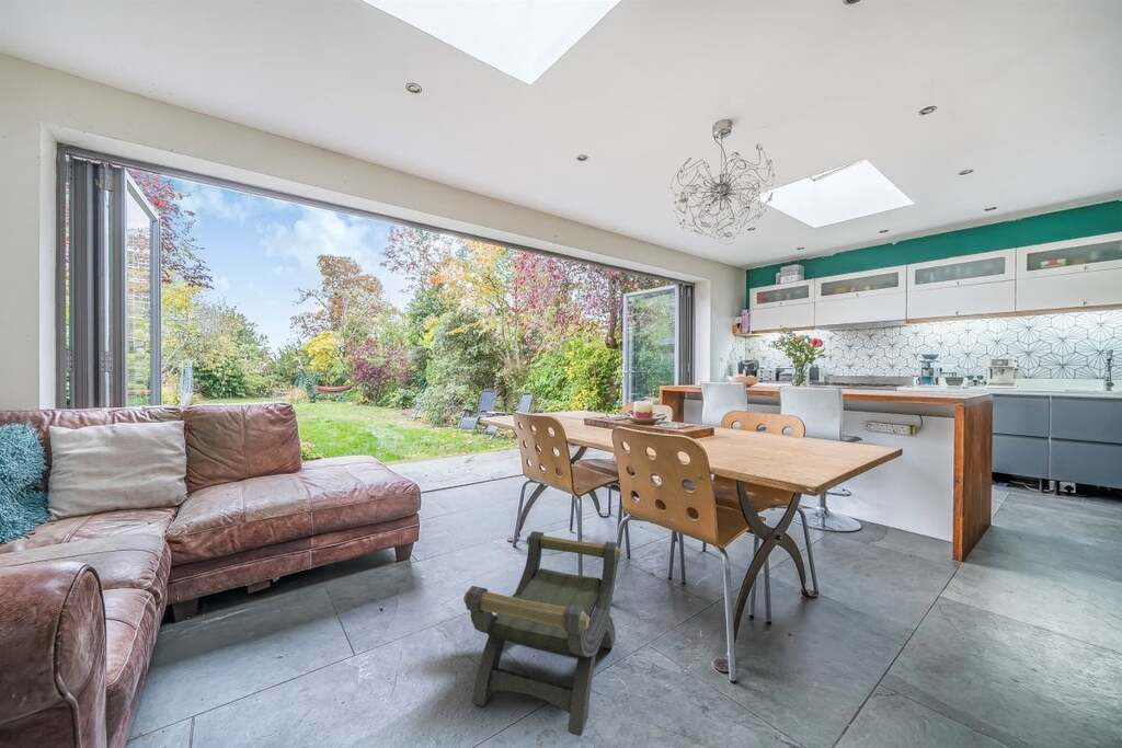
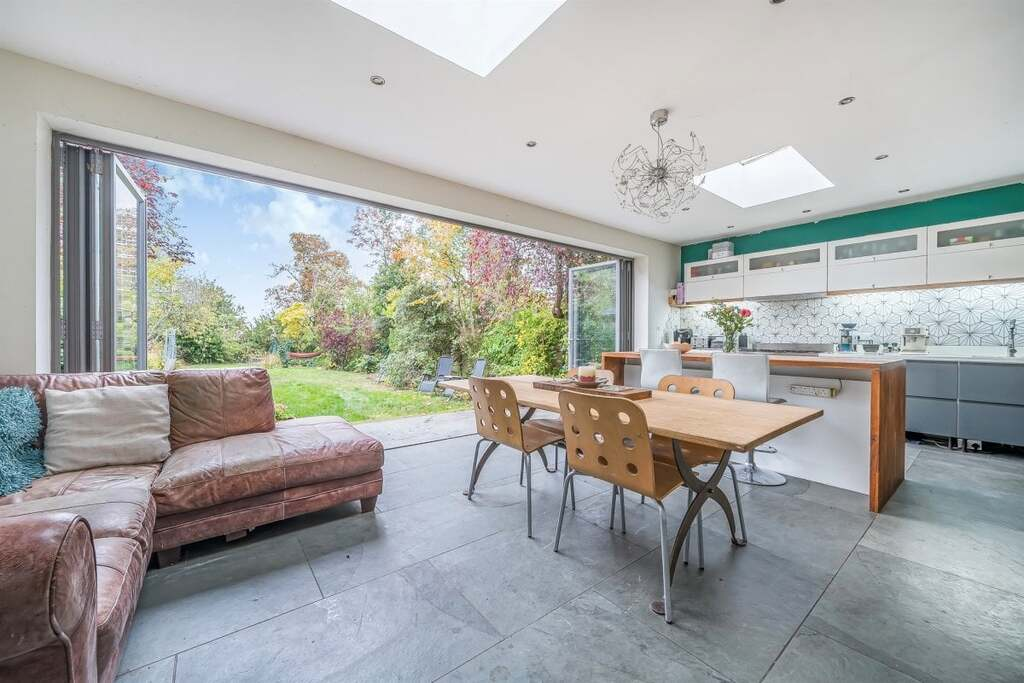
- stool [462,530,622,737]
